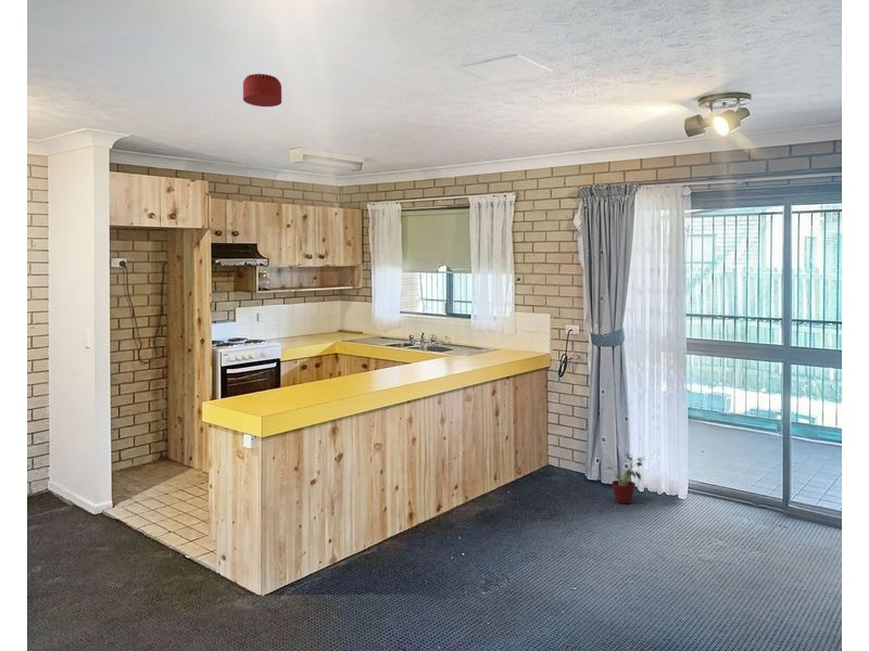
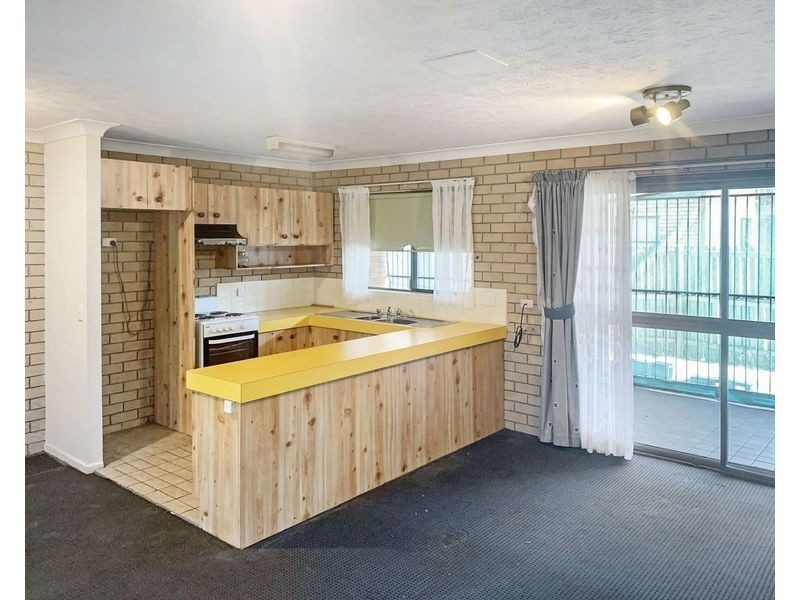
- potted plant [606,451,646,505]
- smoke detector [242,73,282,107]
